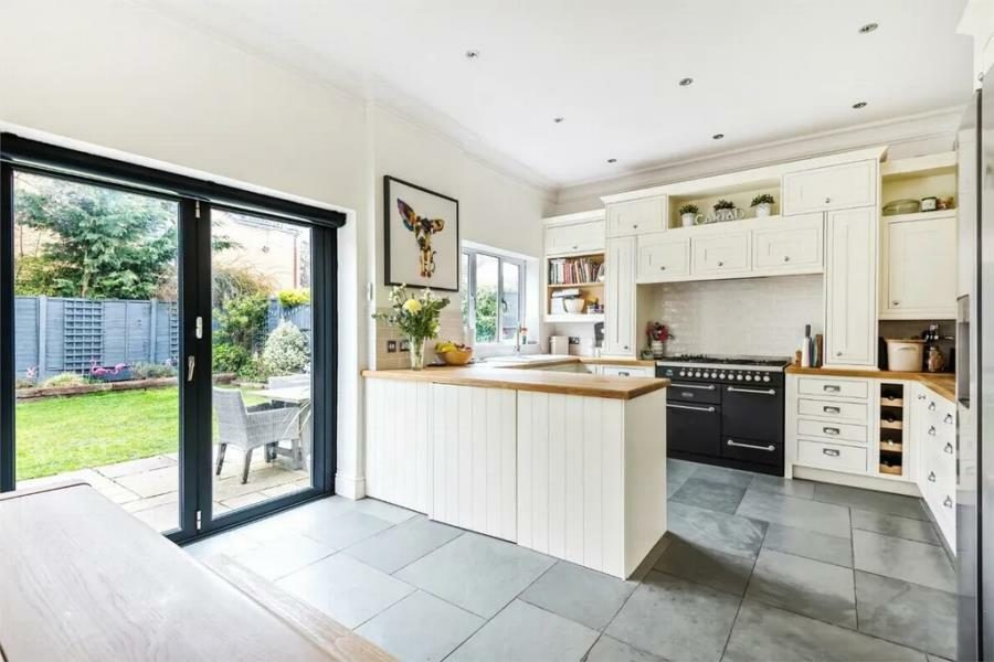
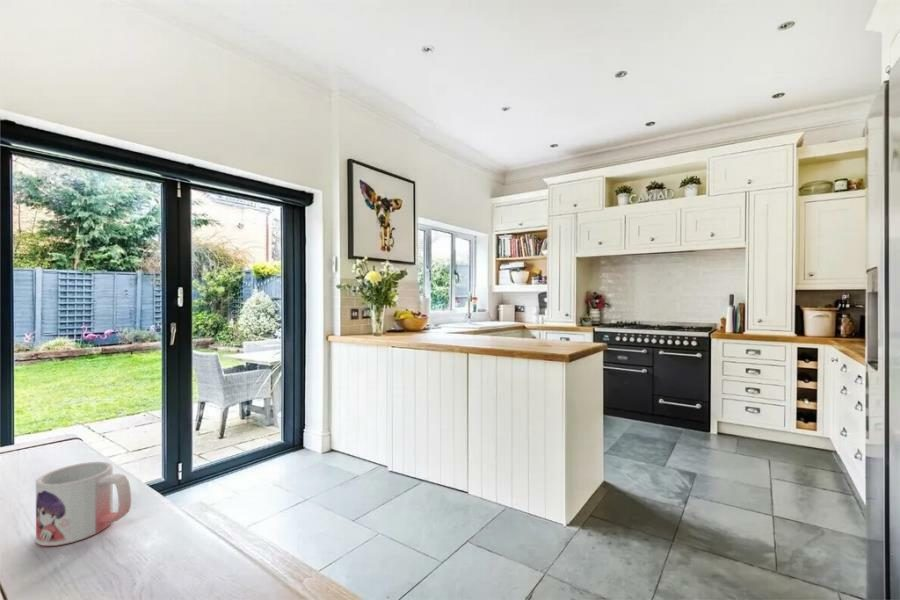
+ mug [35,461,132,547]
